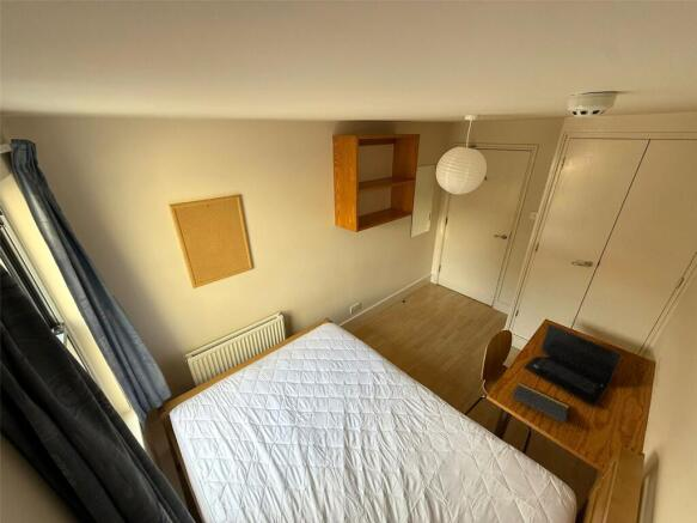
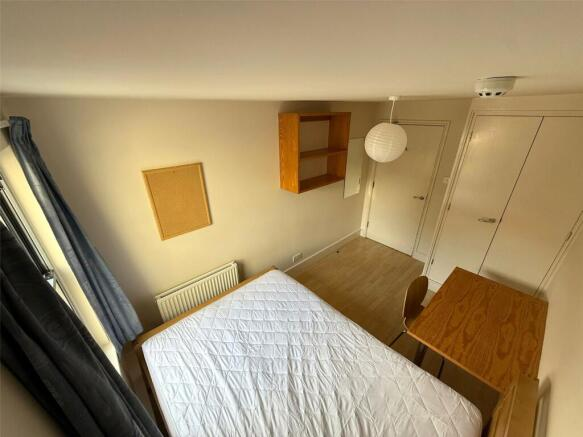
- laptop [522,323,623,408]
- notepad [510,382,569,427]
